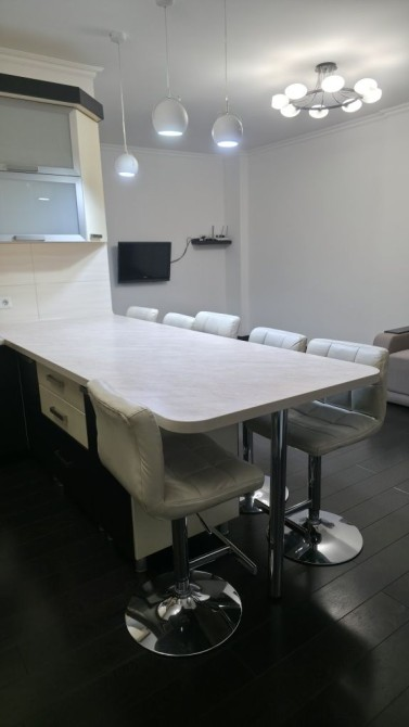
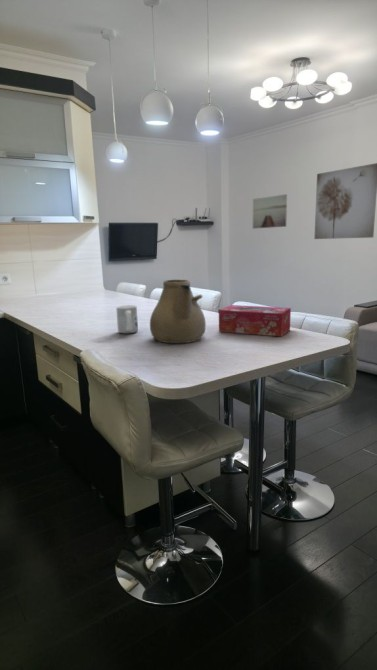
+ teapot [149,279,207,344]
+ mug [115,304,139,334]
+ wall art [252,193,288,230]
+ tissue box [218,304,292,337]
+ wall art [313,162,377,240]
